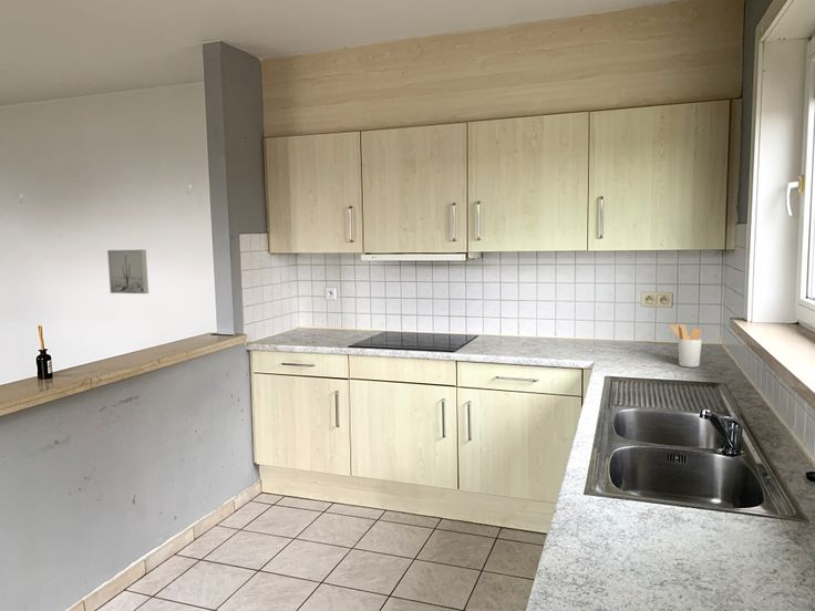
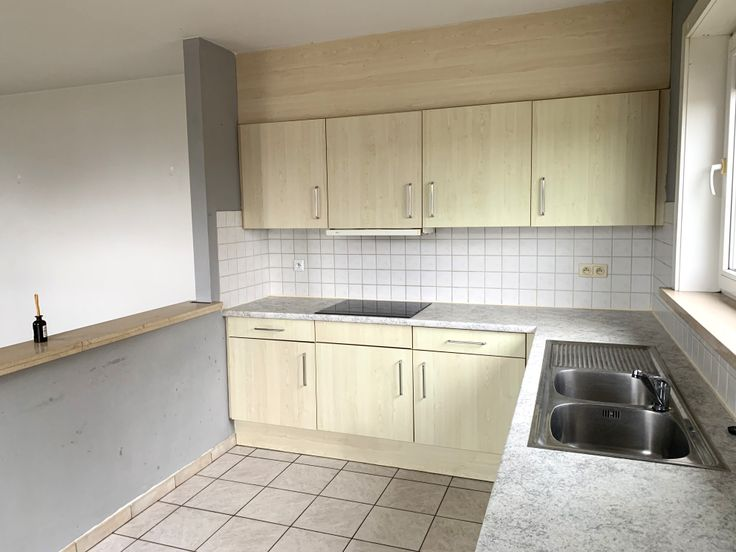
- utensil holder [669,323,703,369]
- wall art [106,249,149,294]
